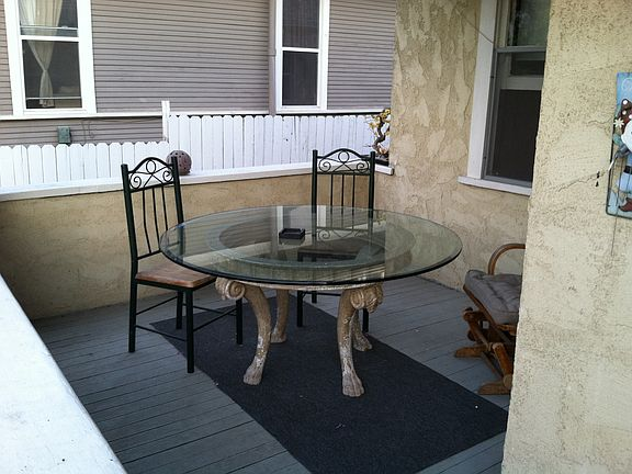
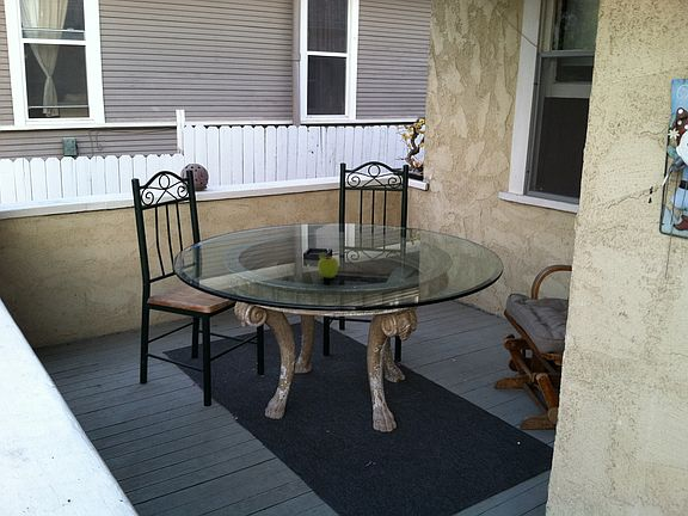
+ fruit [317,251,339,280]
